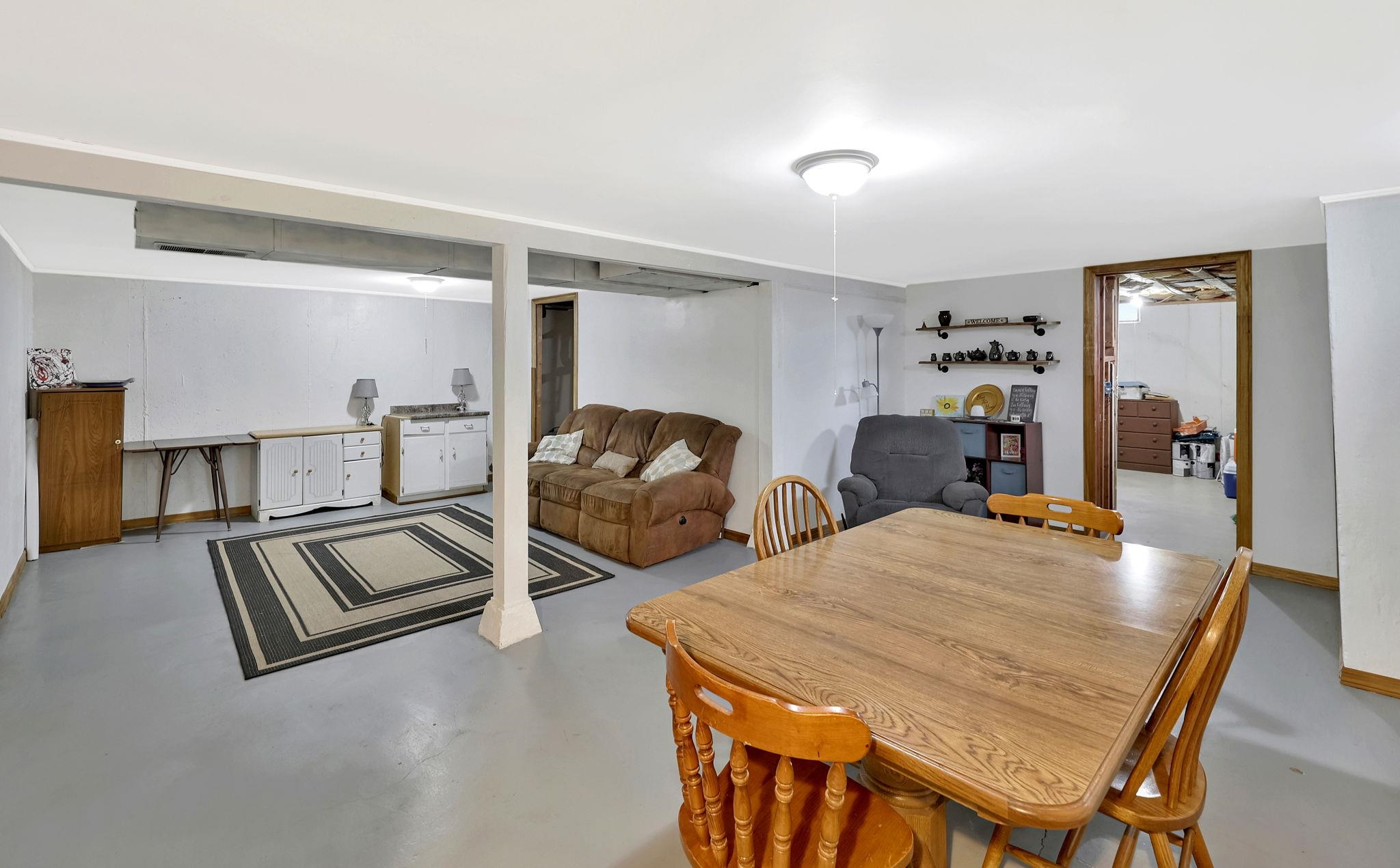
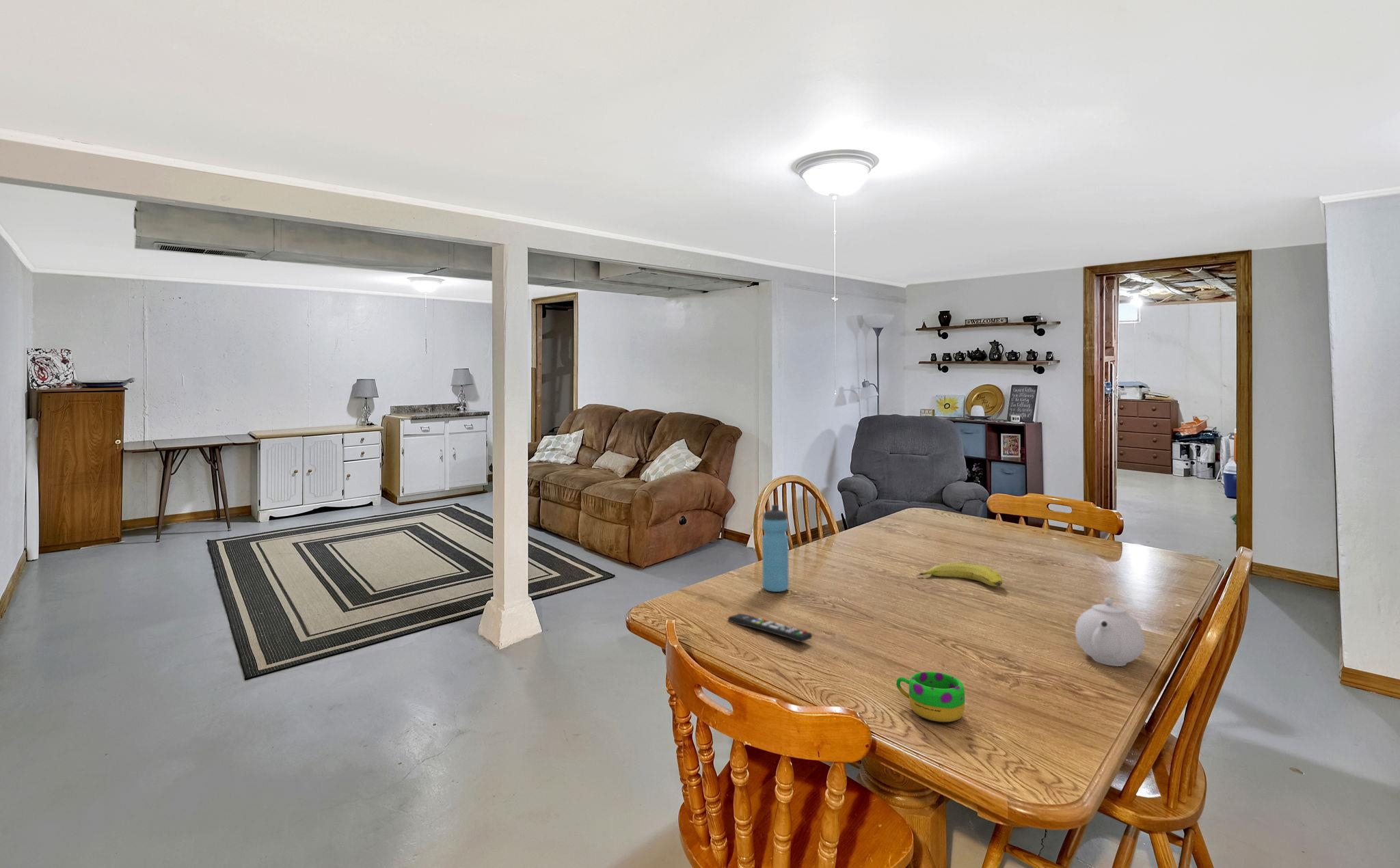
+ teapot [1075,597,1145,667]
+ remote control [727,613,813,643]
+ mug [896,671,965,724]
+ water bottle [762,504,790,593]
+ fruit [916,562,1003,587]
